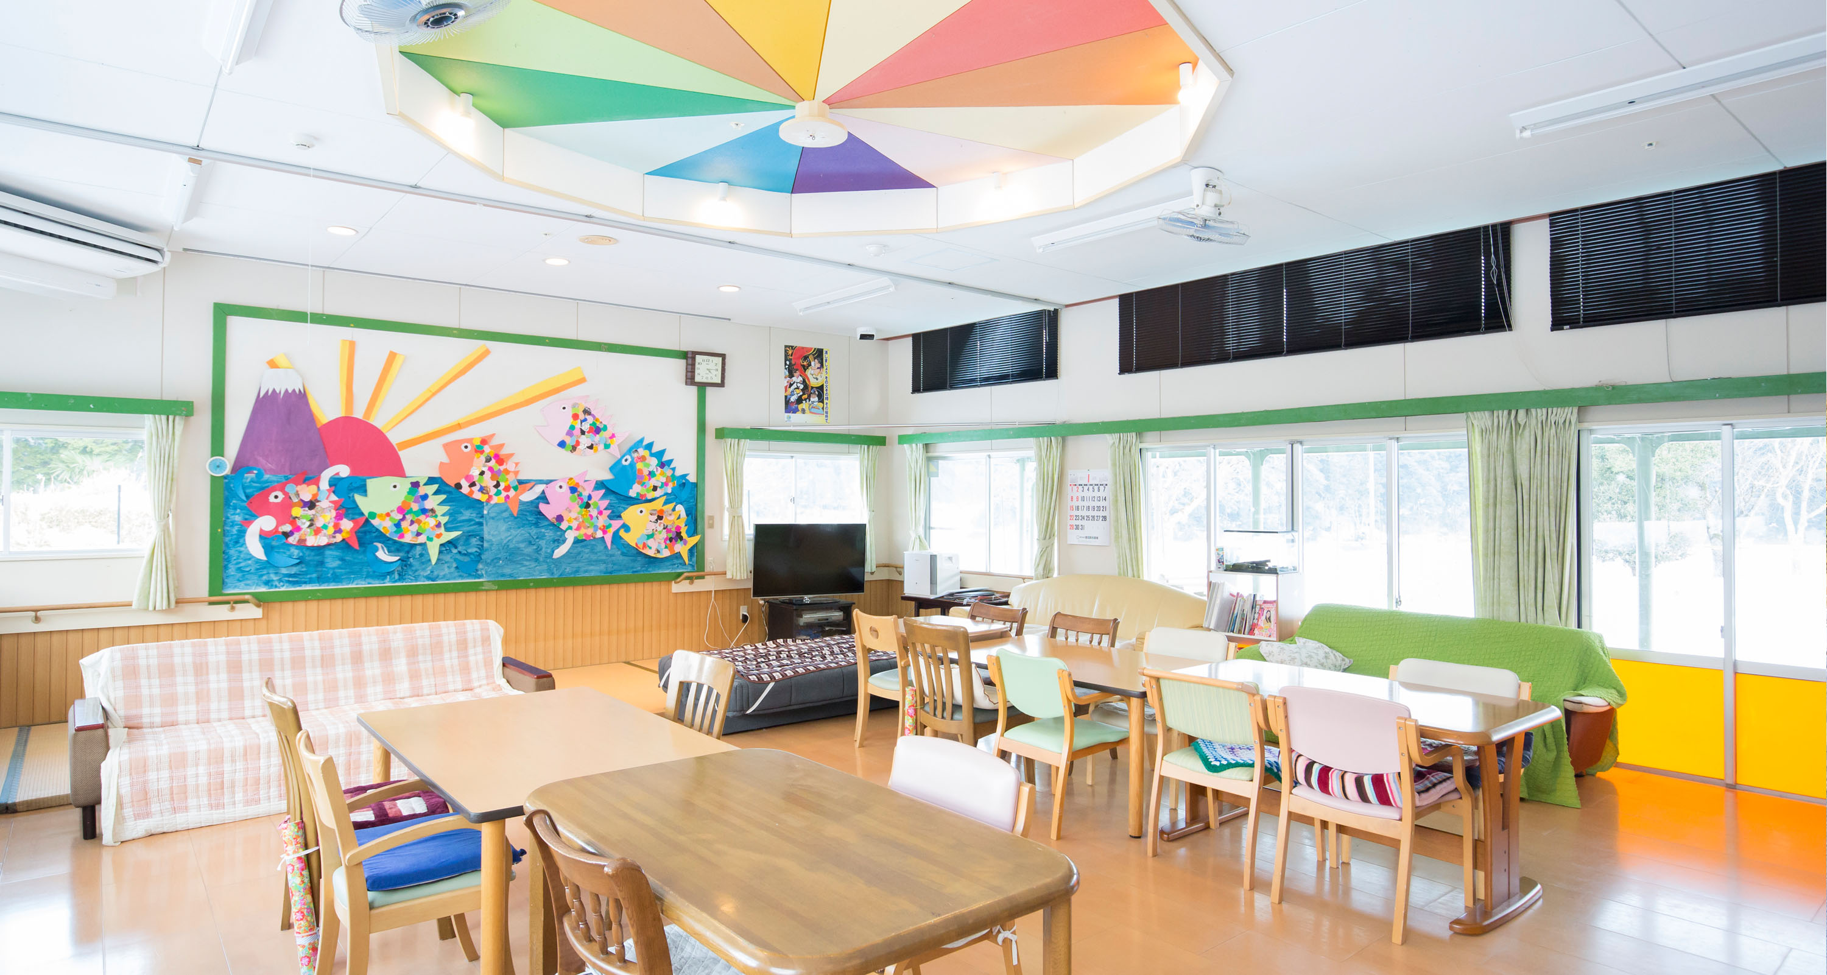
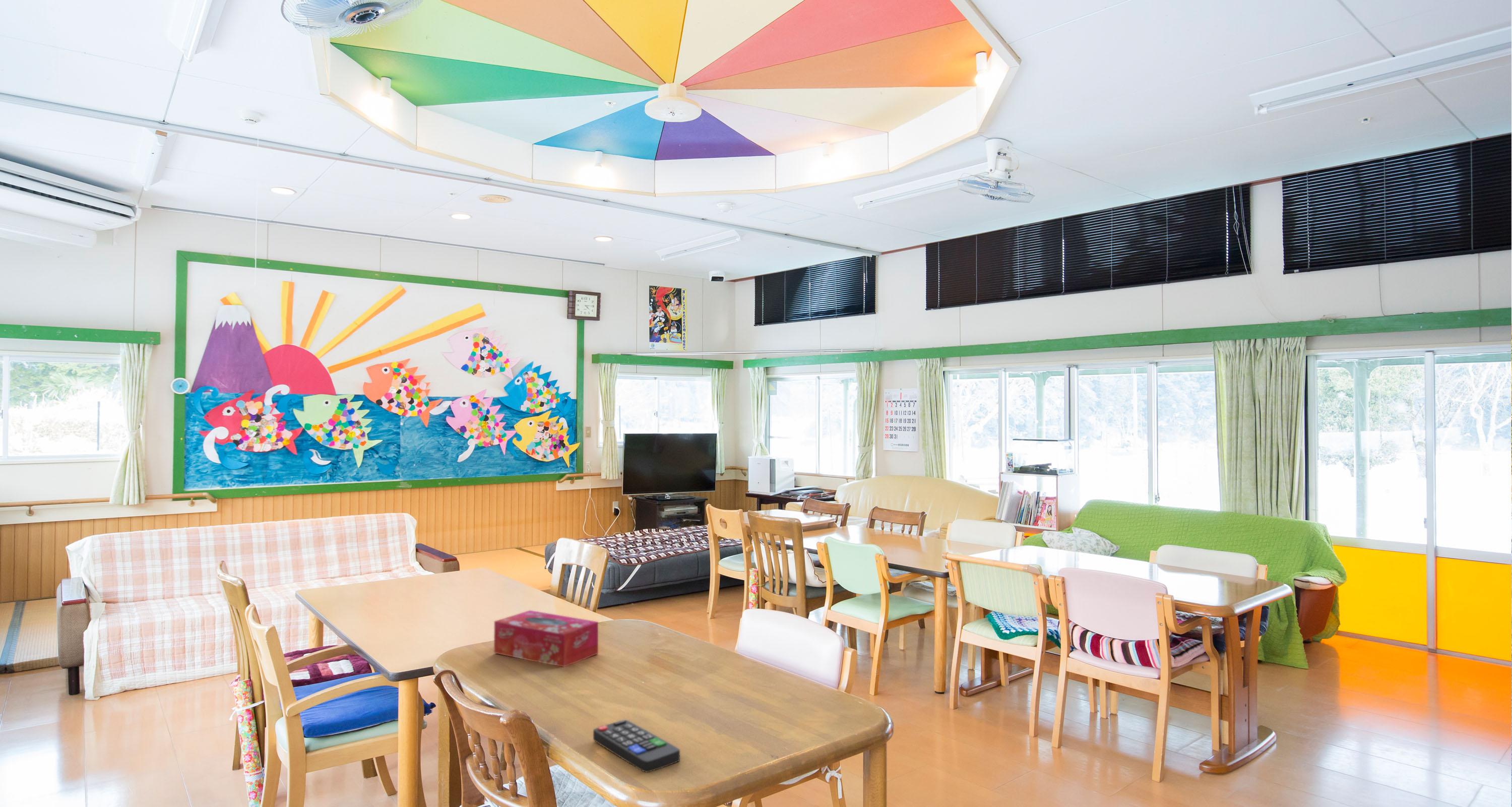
+ tissue box [493,610,599,667]
+ remote control [593,719,680,773]
